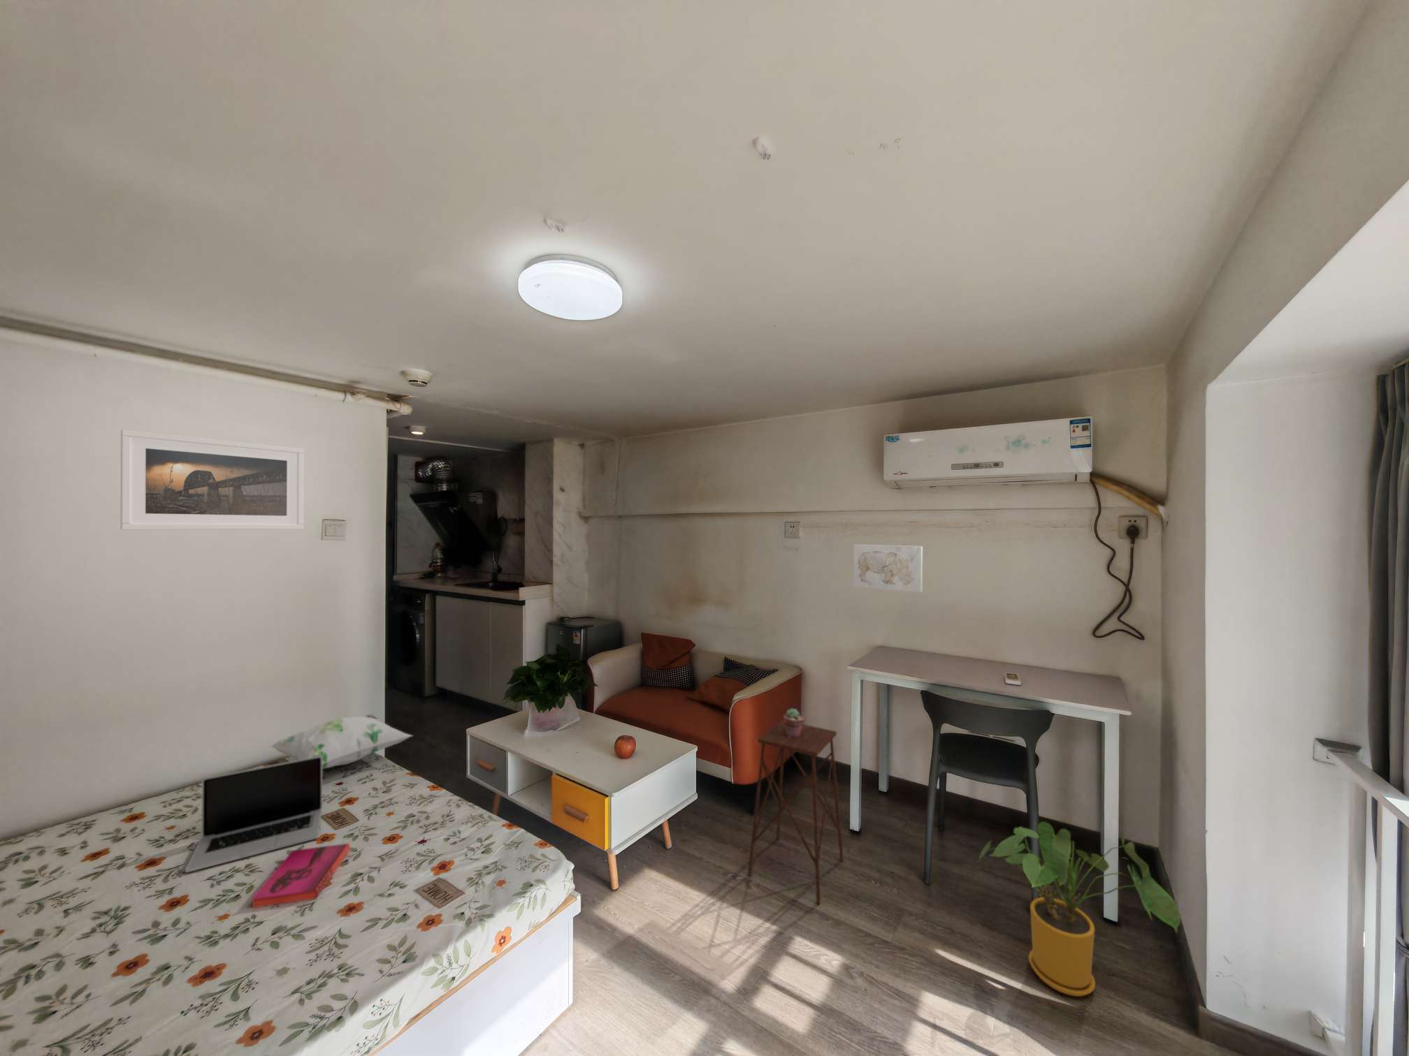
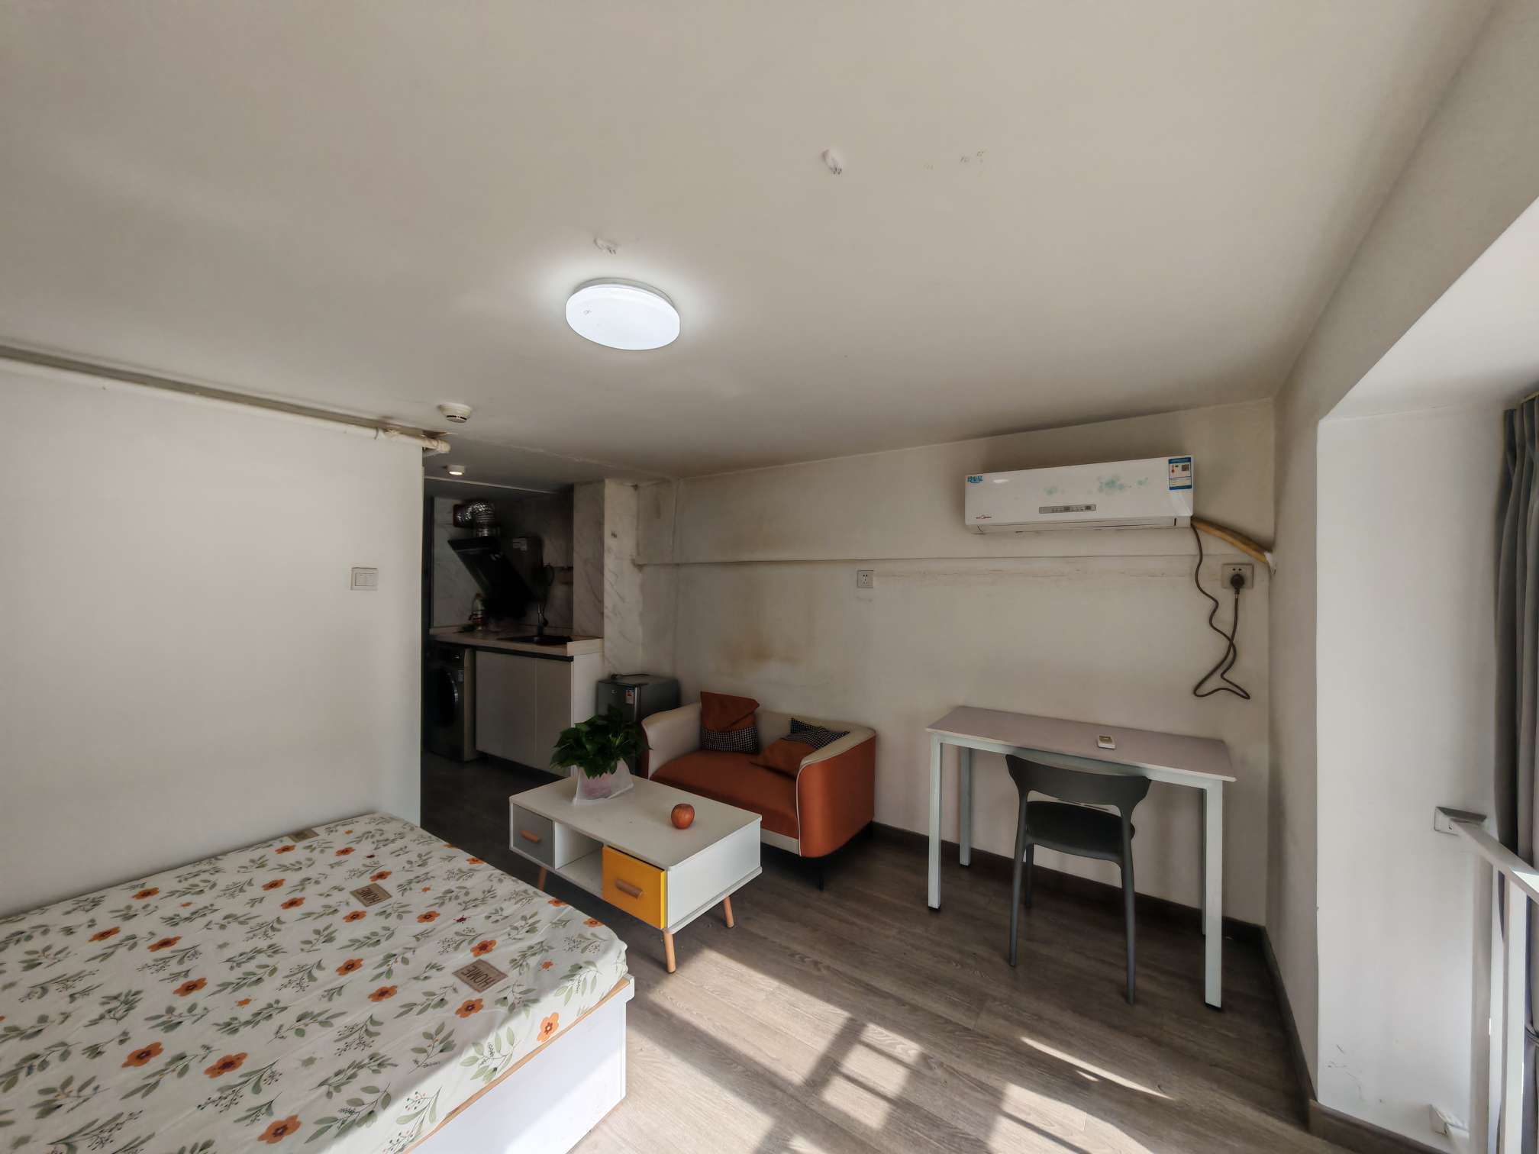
- wall art [853,544,923,593]
- decorative pillow [270,713,414,770]
- potted succulent [783,708,805,739]
- laptop [184,755,323,873]
- side table [747,720,844,905]
- hardback book [251,842,351,908]
- house plant [977,821,1182,997]
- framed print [120,429,305,531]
